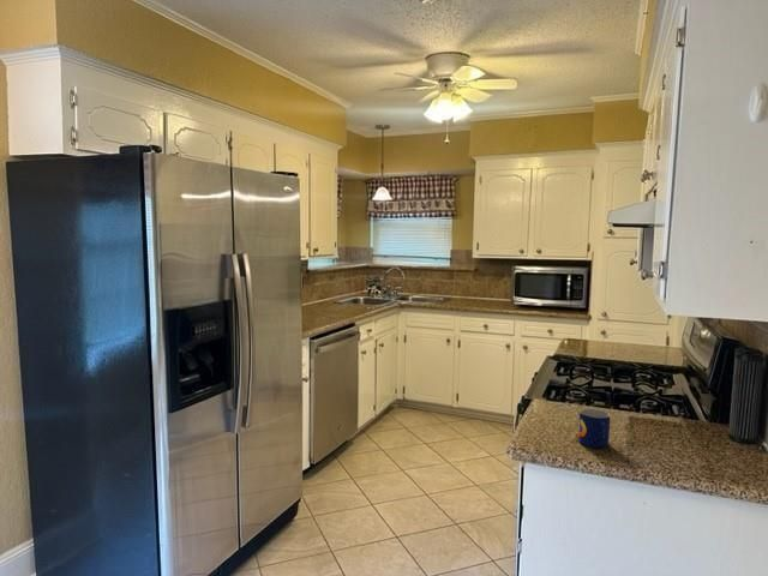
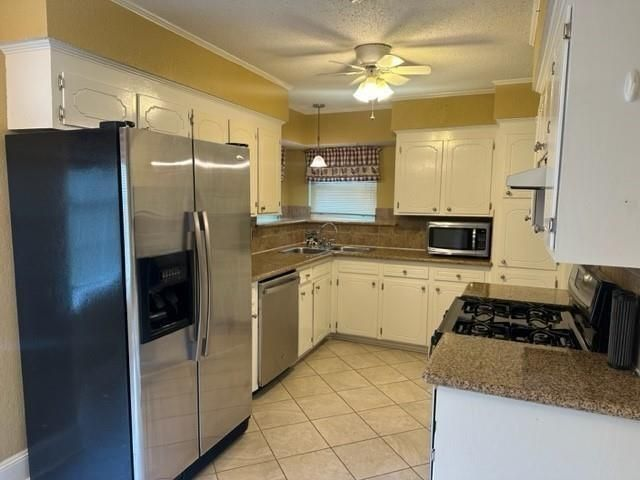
- mug [577,407,611,449]
